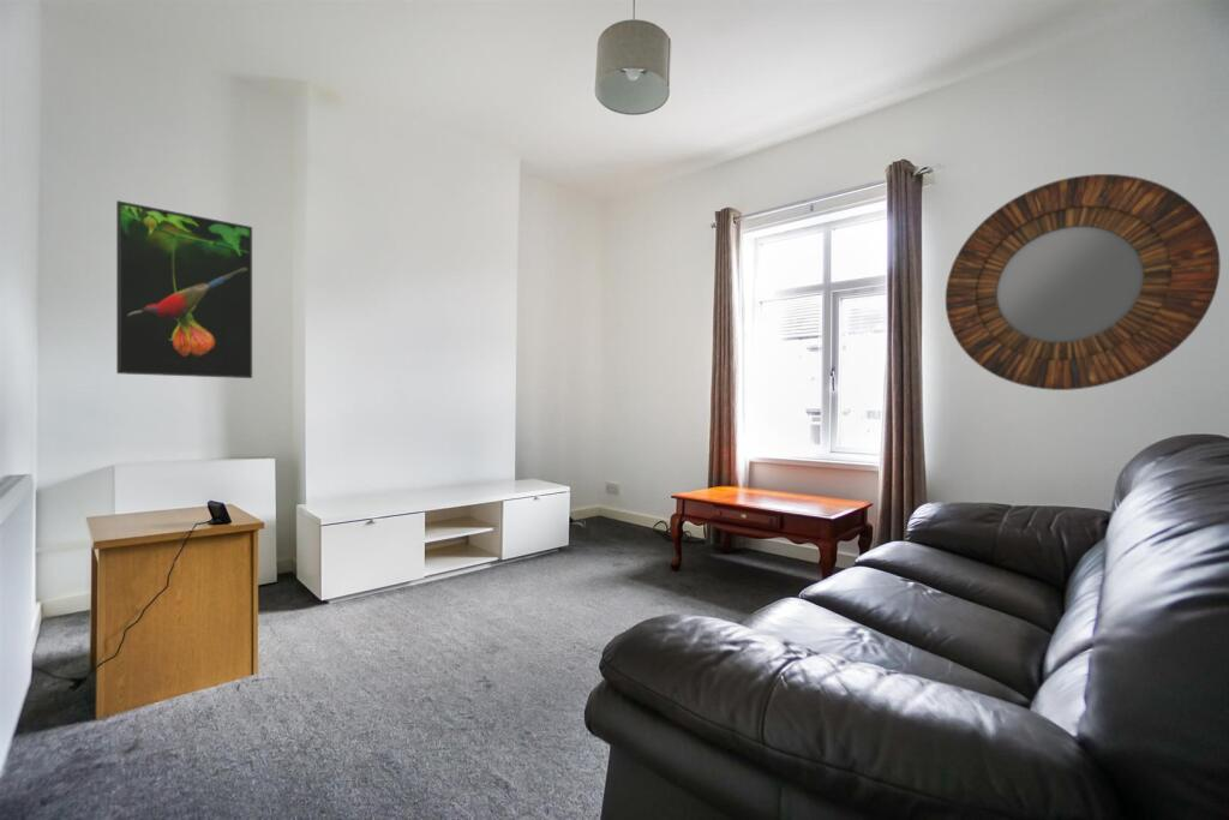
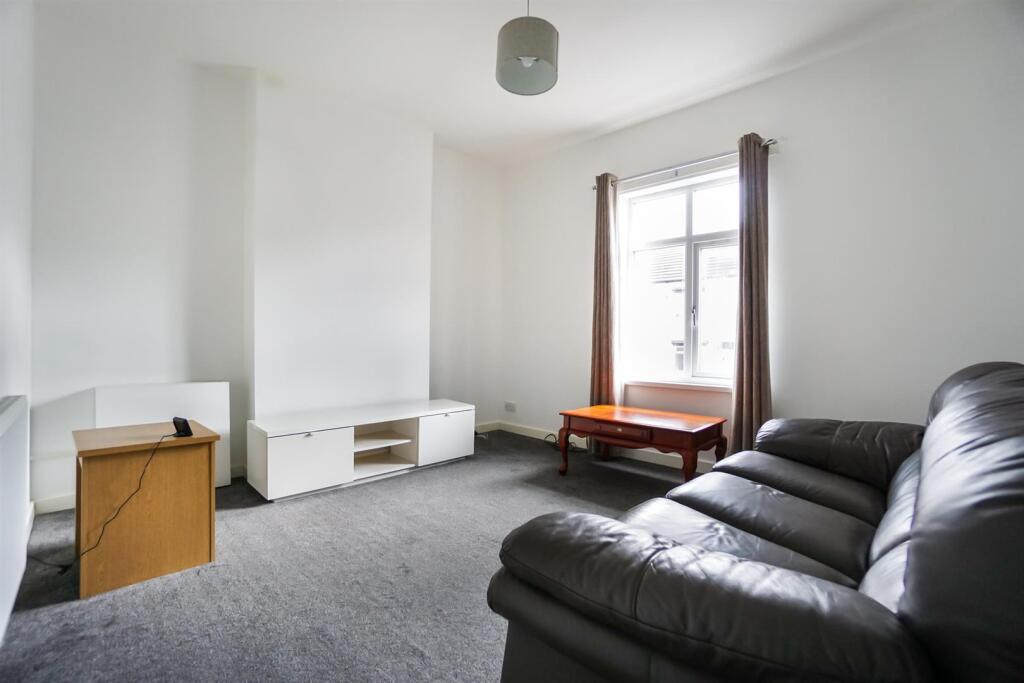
- home mirror [945,173,1222,391]
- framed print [115,199,253,379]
